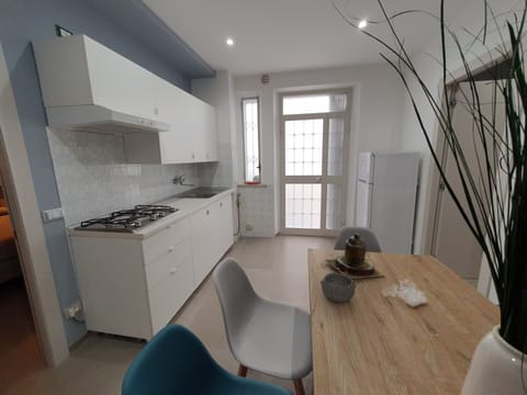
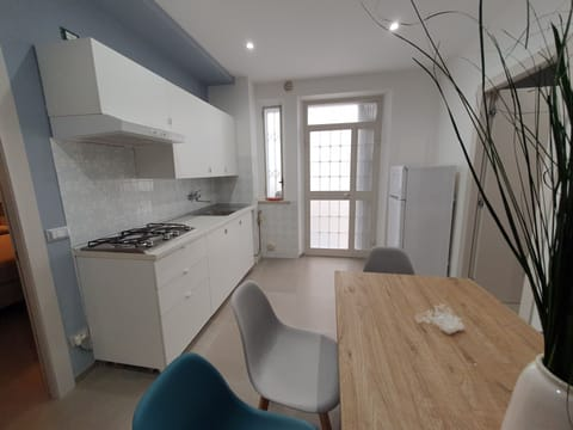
- bowl [319,272,357,304]
- teapot [324,233,385,280]
